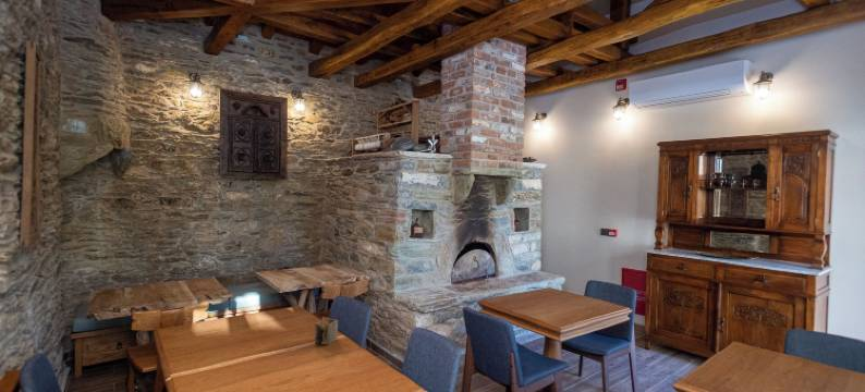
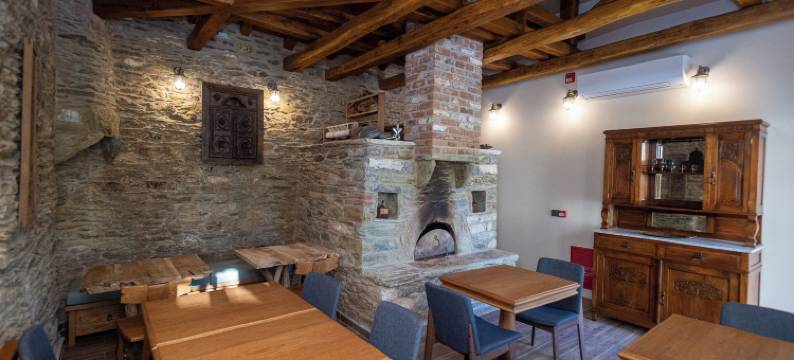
- napkin holder [314,316,339,346]
